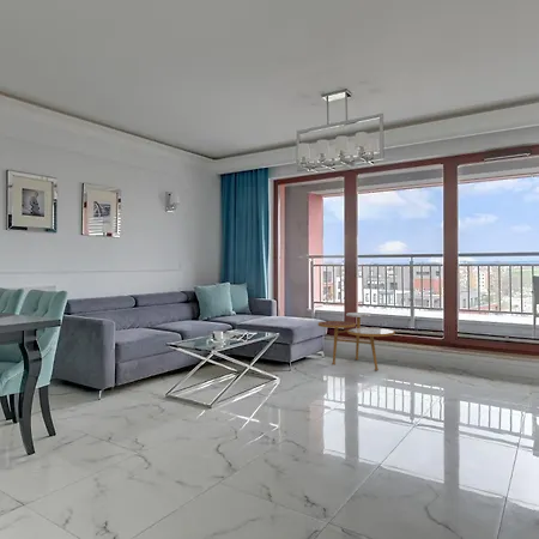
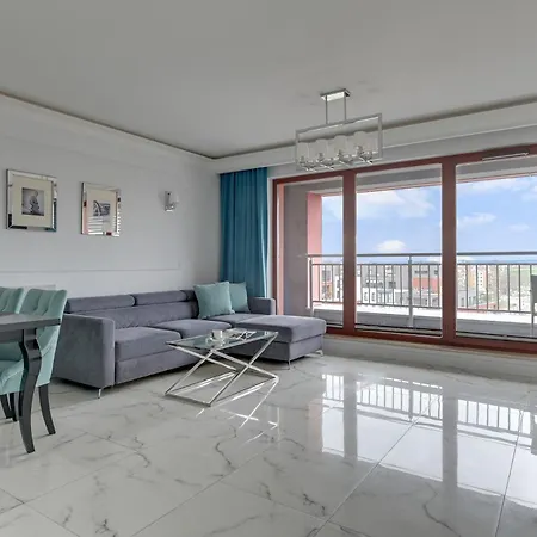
- side table [317,311,396,371]
